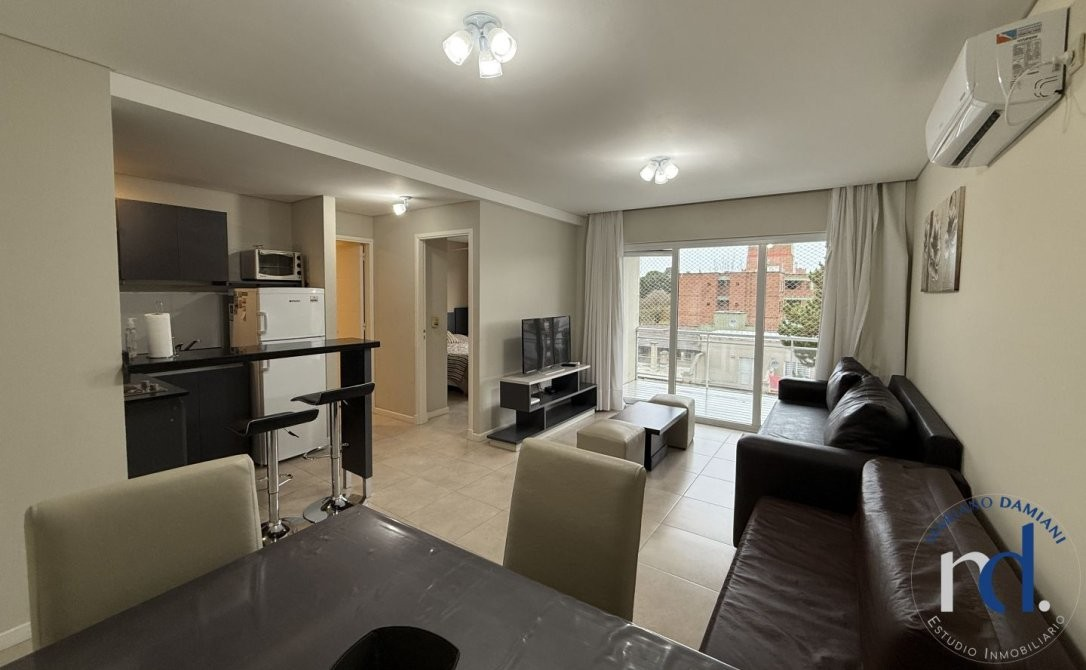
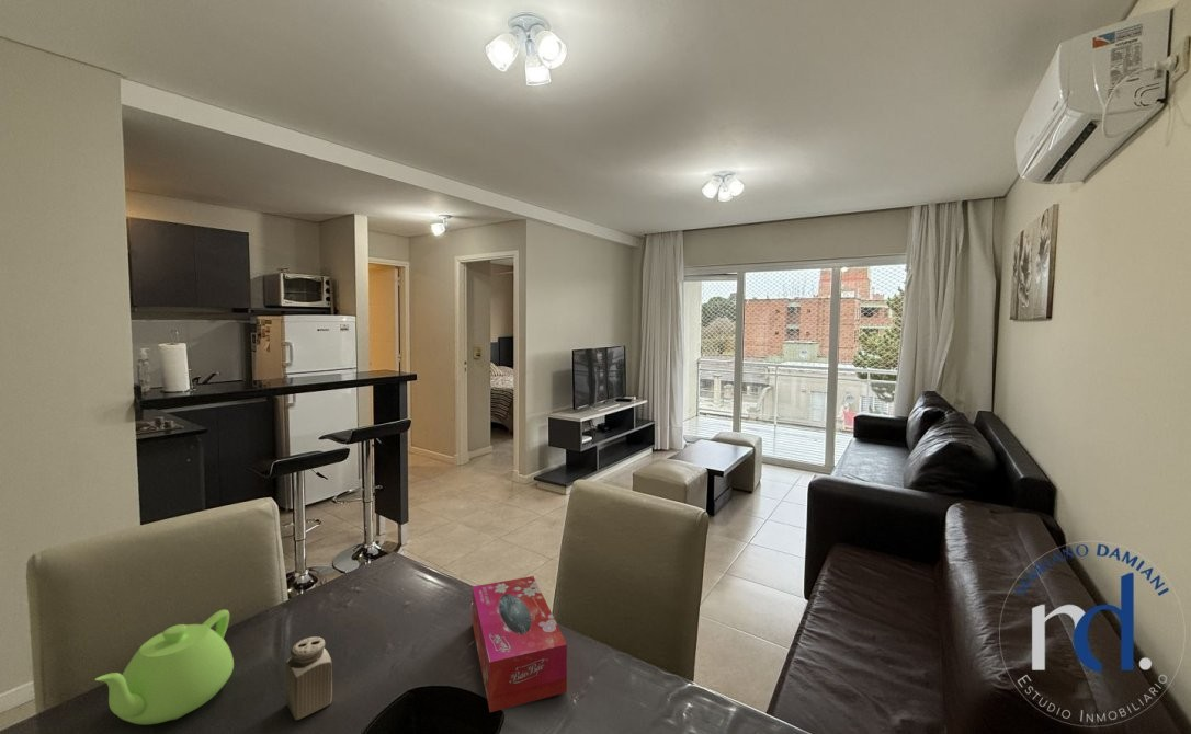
+ tissue box [472,575,568,713]
+ teapot [93,609,235,725]
+ salt shaker [284,635,333,722]
